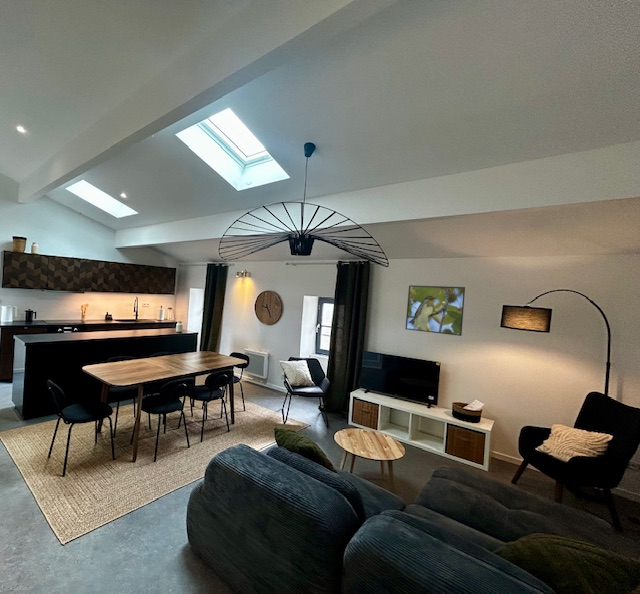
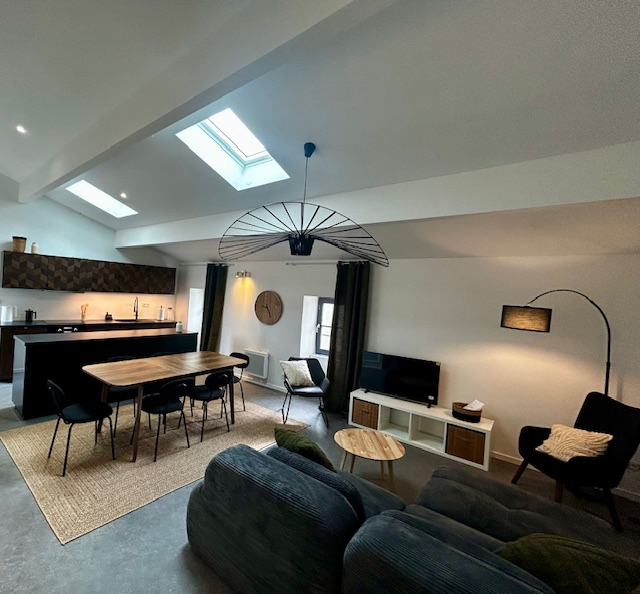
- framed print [404,284,466,337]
